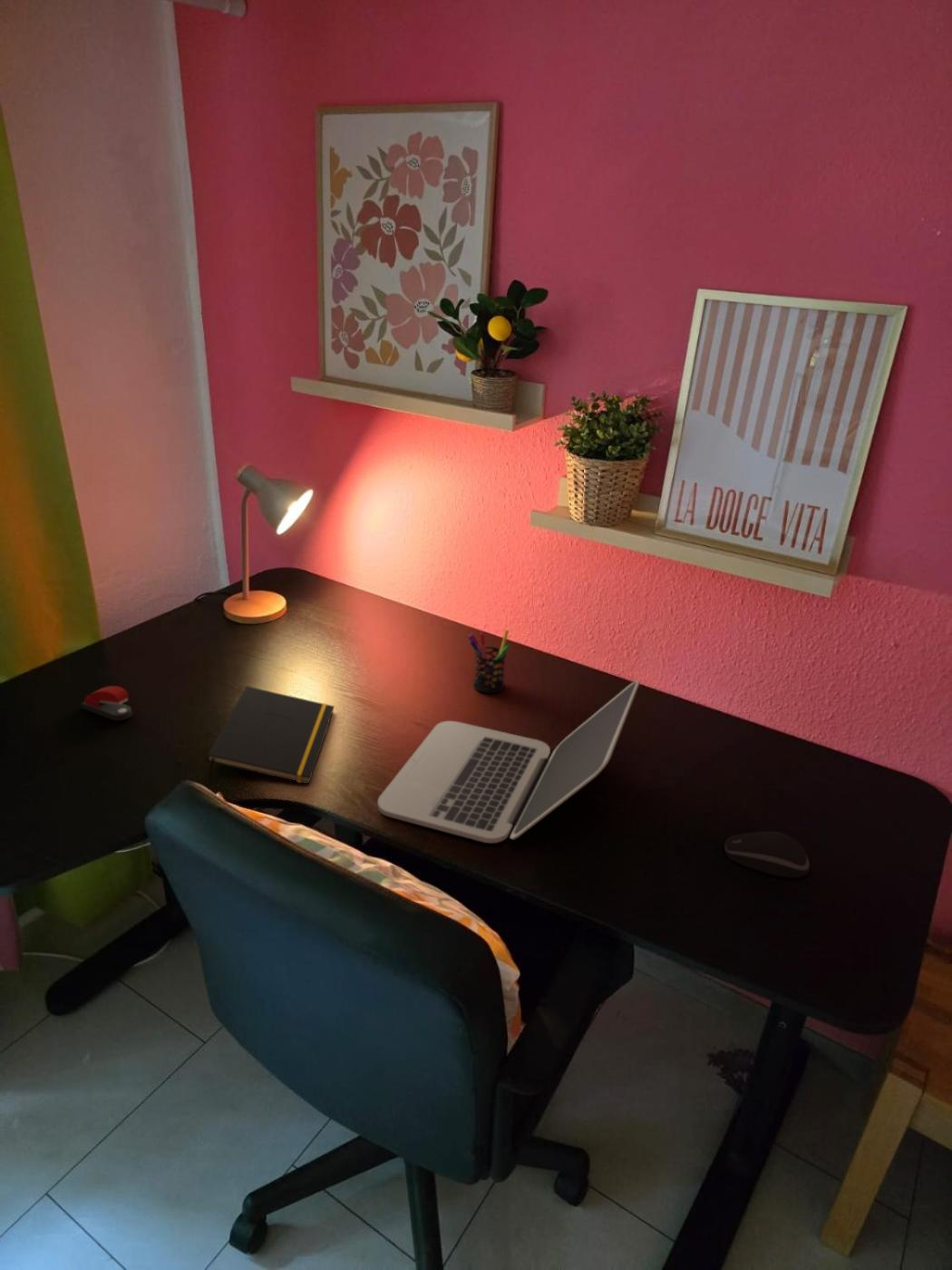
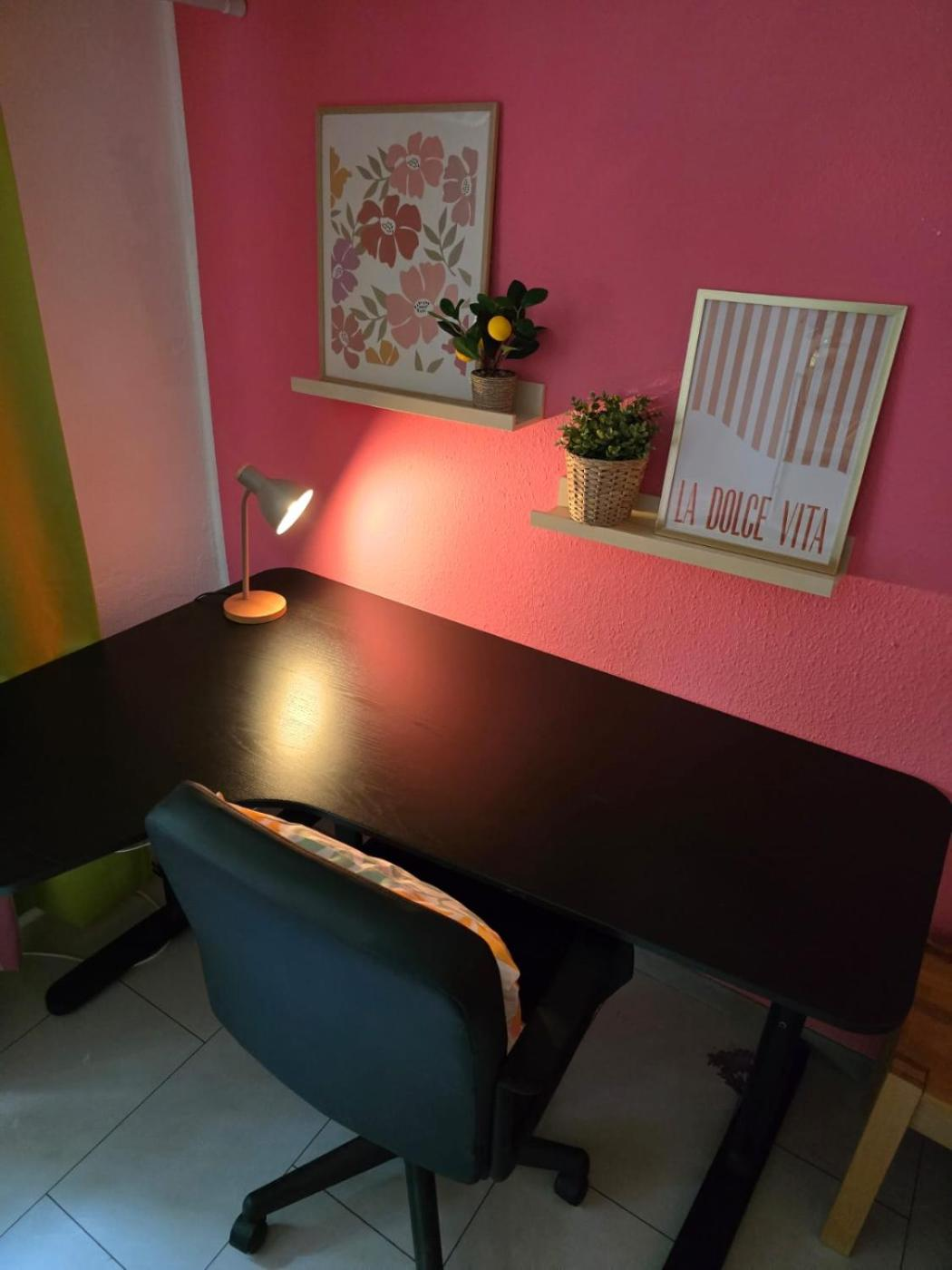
- laptop [377,679,641,844]
- computer mouse [724,831,811,879]
- pen holder [467,629,511,694]
- stapler [80,685,133,722]
- notepad [206,685,335,785]
